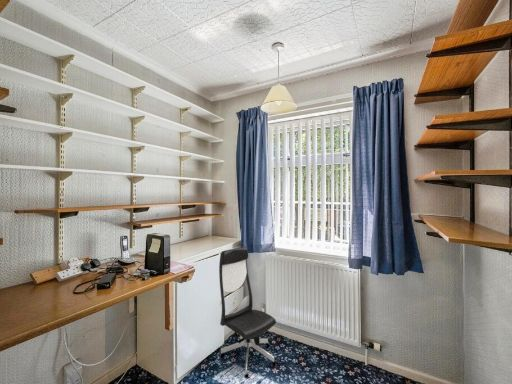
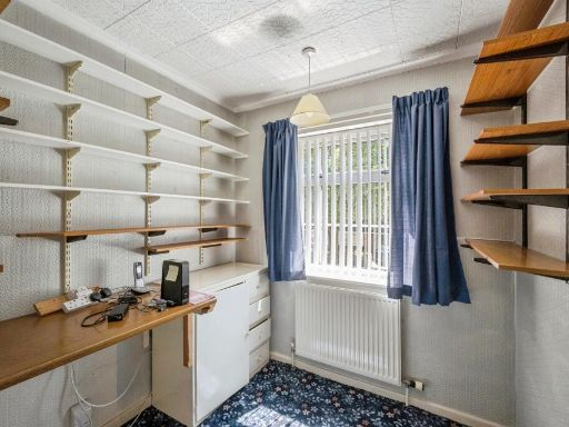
- office chair [218,246,277,380]
